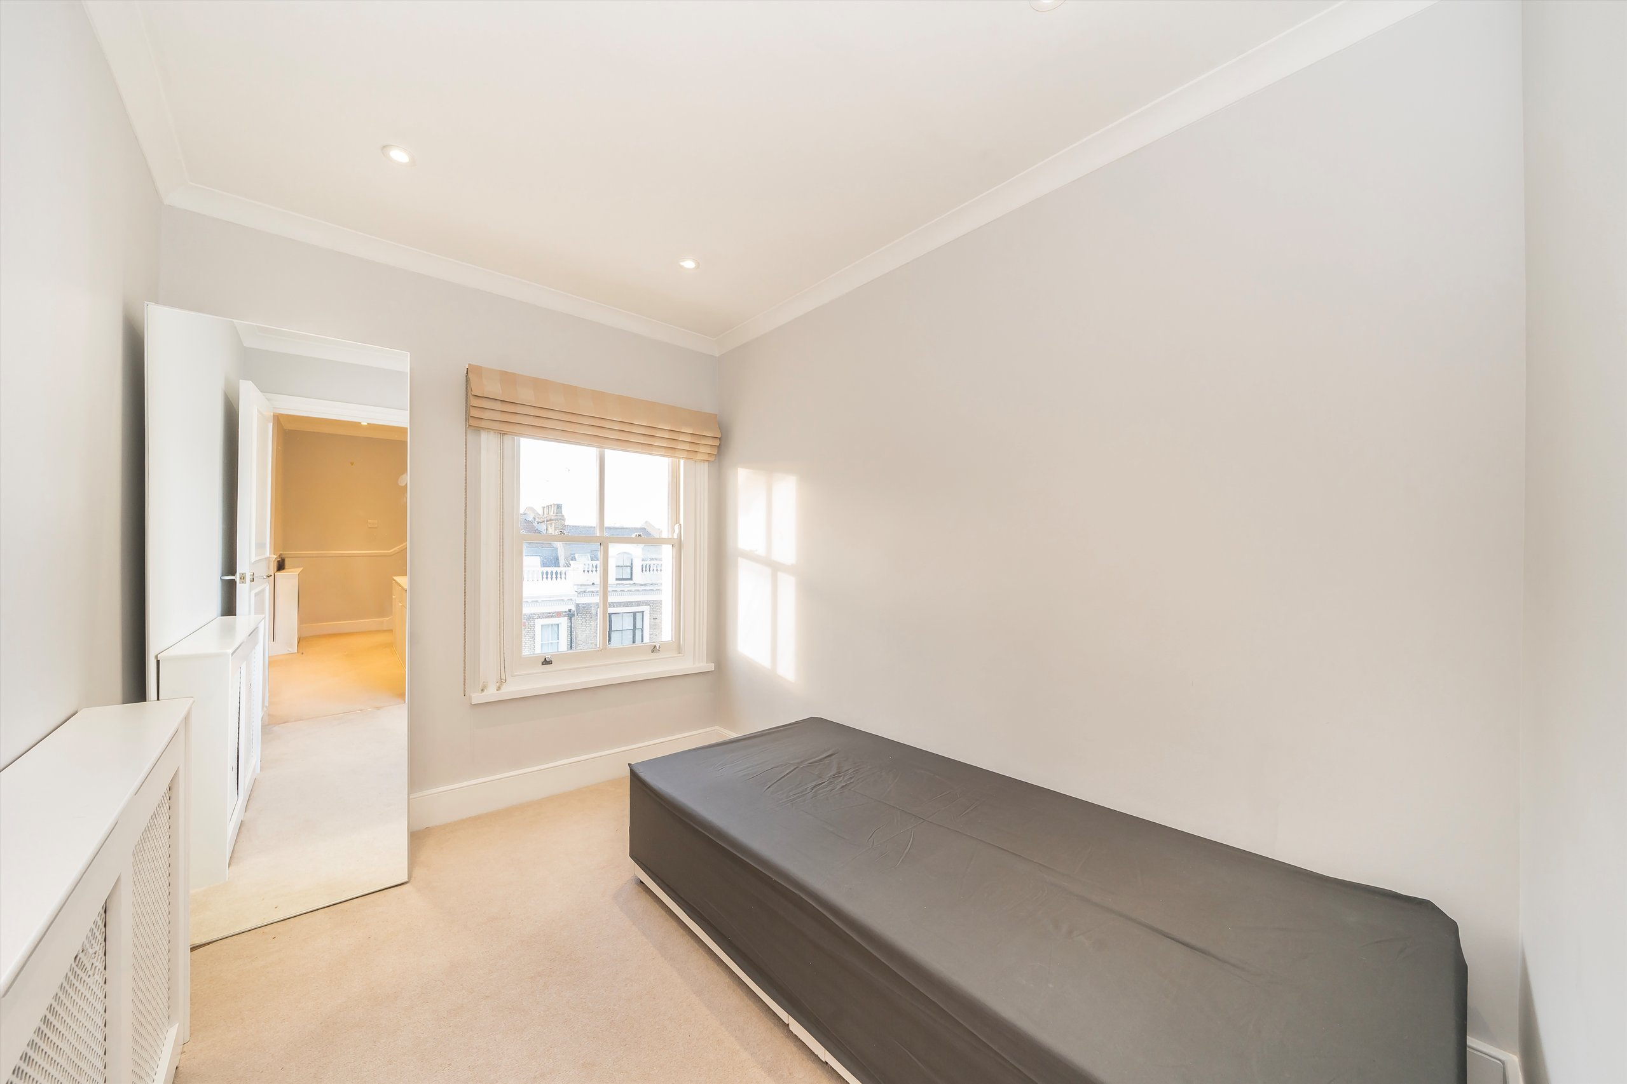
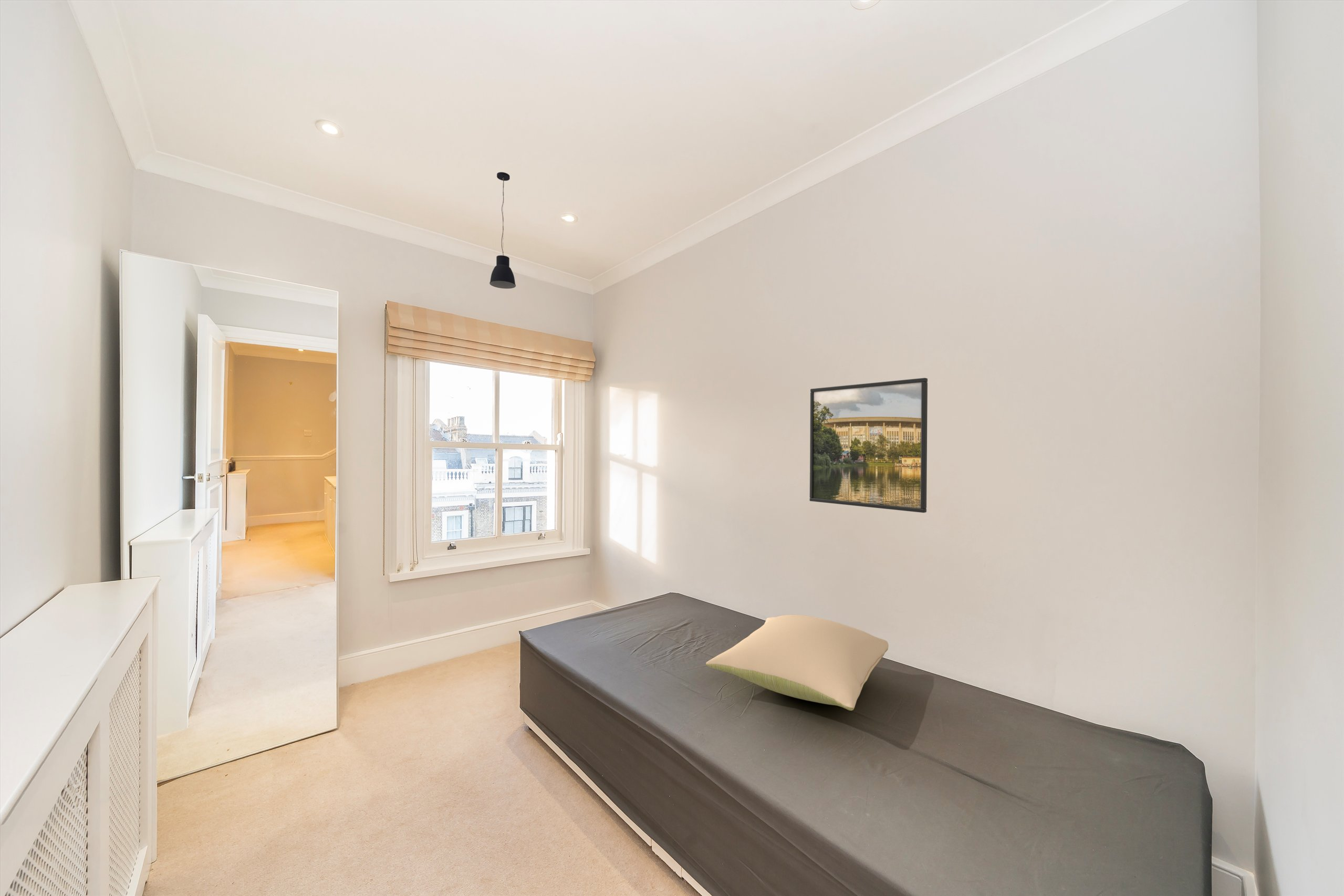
+ pendant light [489,172,516,289]
+ pillow [705,614,889,711]
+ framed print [809,378,928,513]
